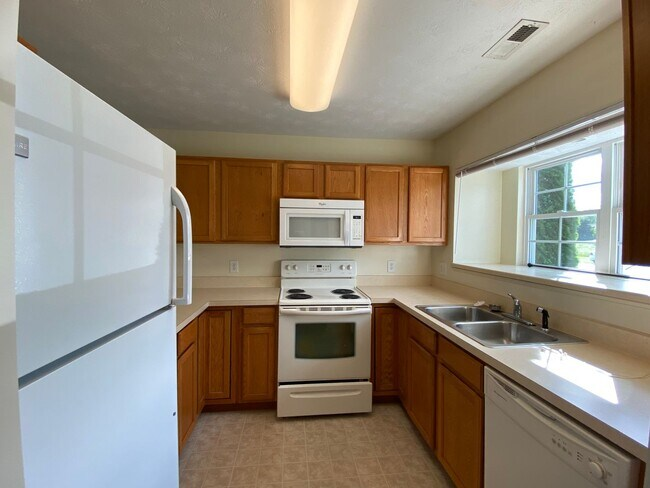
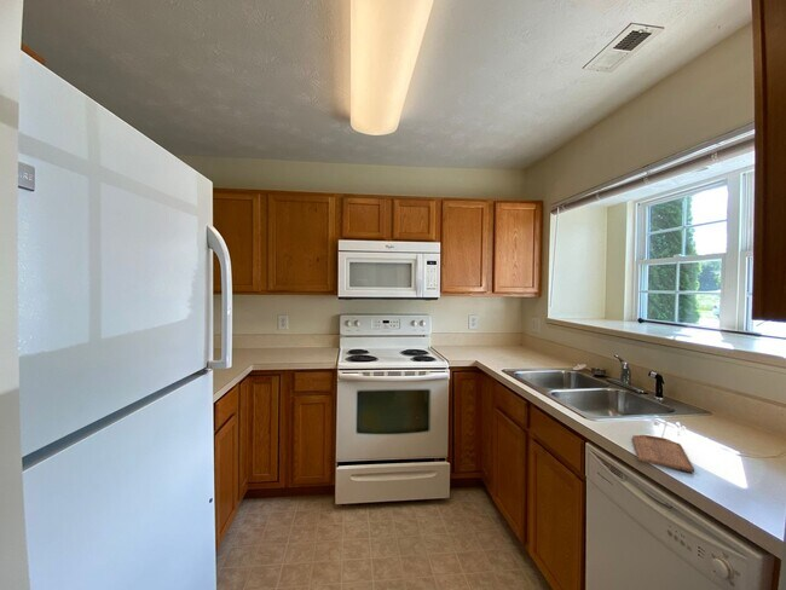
+ cutting board [631,434,695,474]
